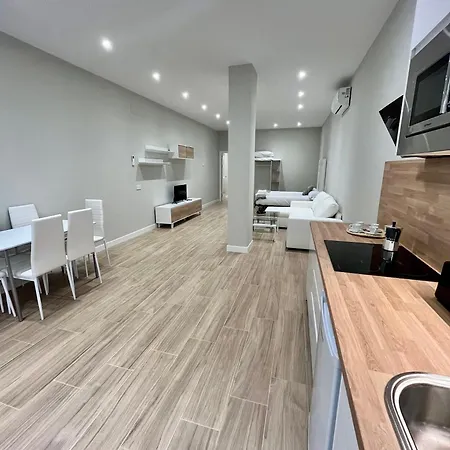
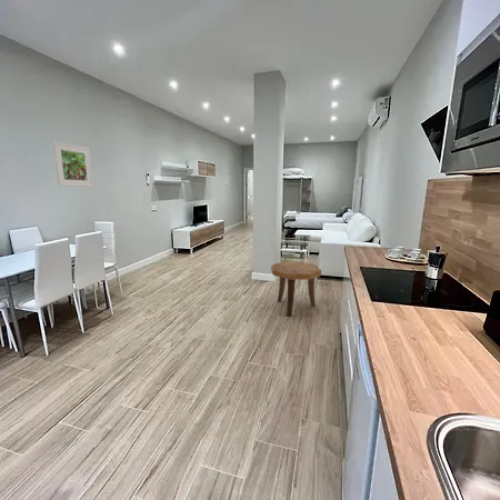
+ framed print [52,140,94,188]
+ side table [270,261,322,318]
